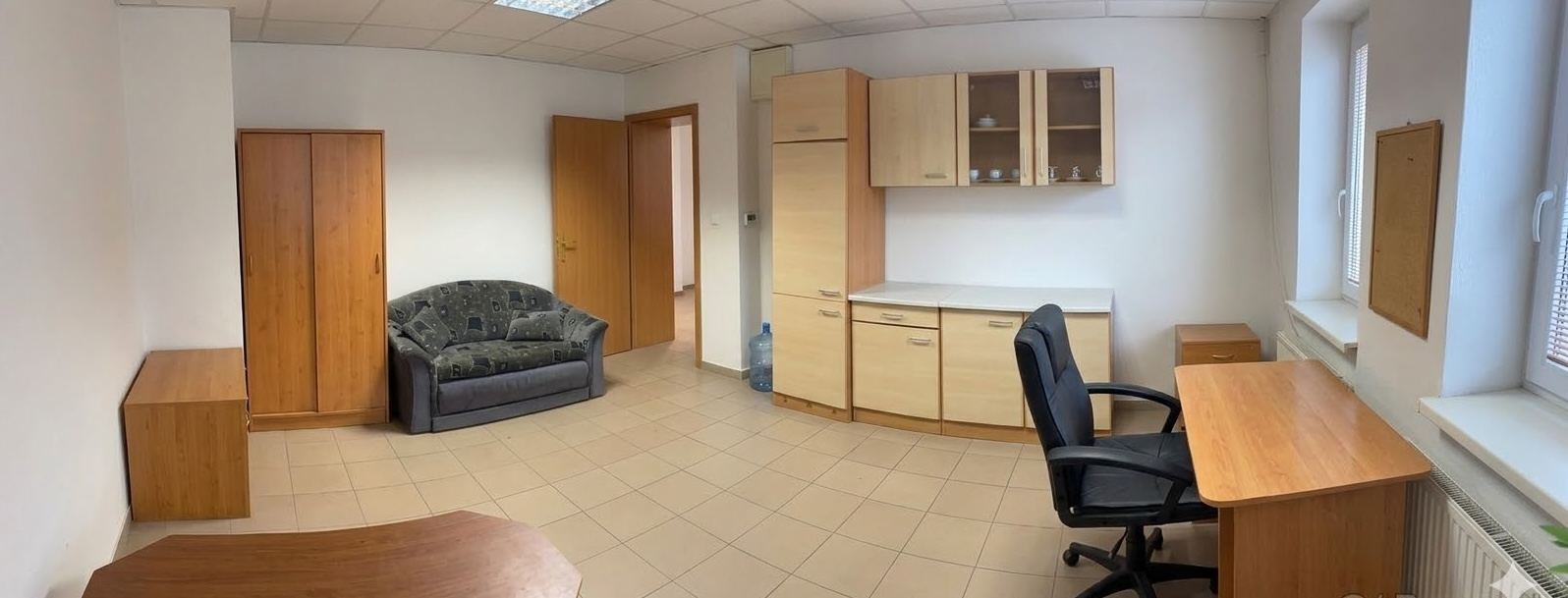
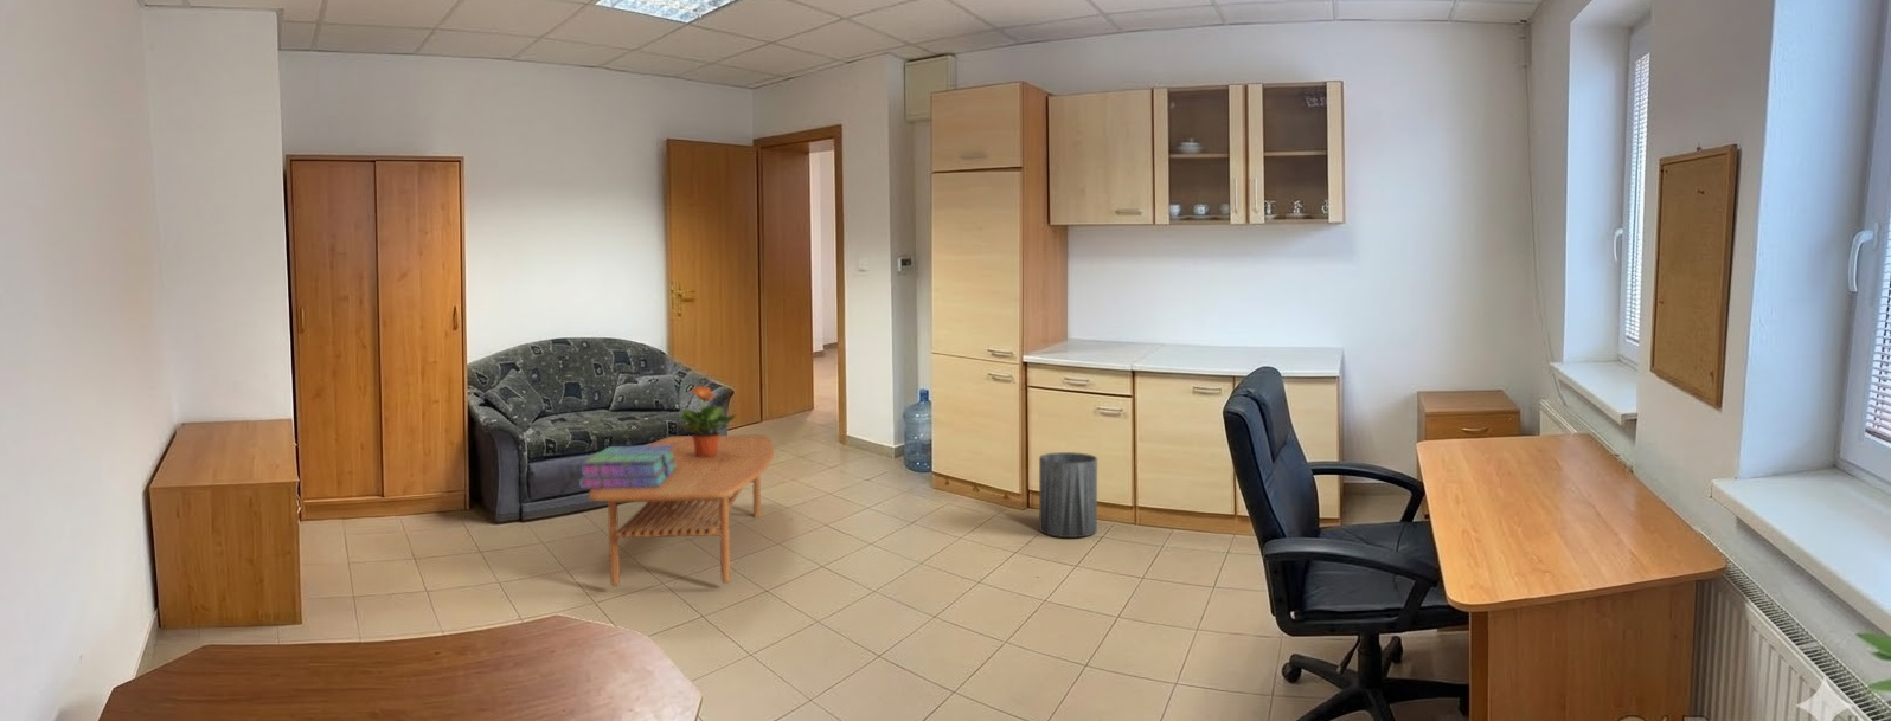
+ coffee table [587,433,775,587]
+ potted plant [677,385,737,457]
+ trash can [1038,451,1099,539]
+ stack of books [578,445,677,490]
